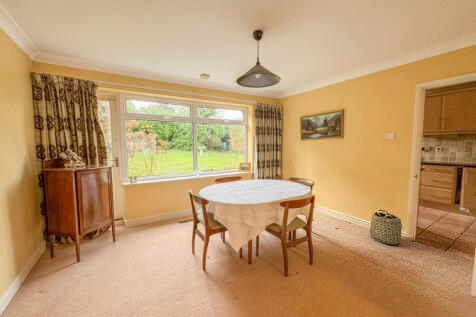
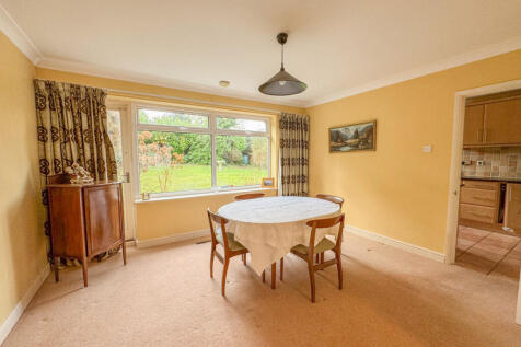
- basket [369,209,403,246]
